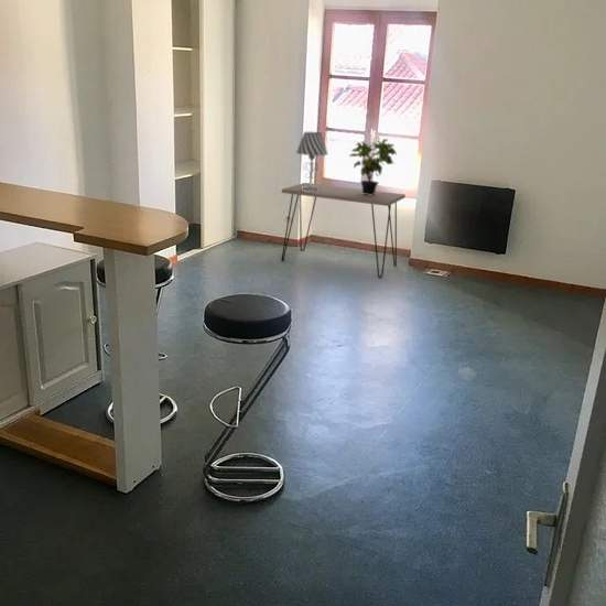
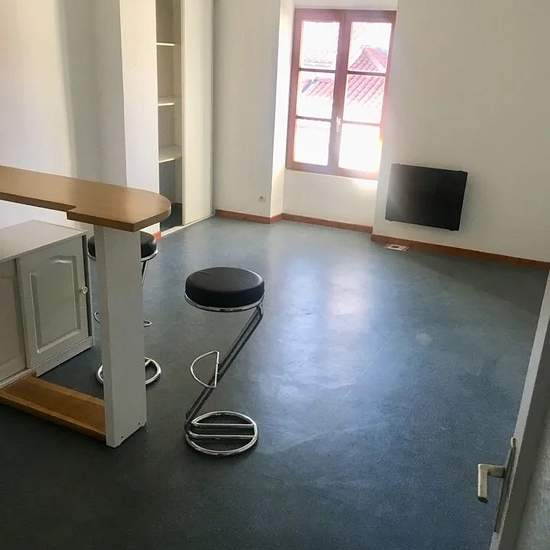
- potted plant [348,134,398,195]
- table lamp [295,131,328,192]
- desk [281,182,407,279]
